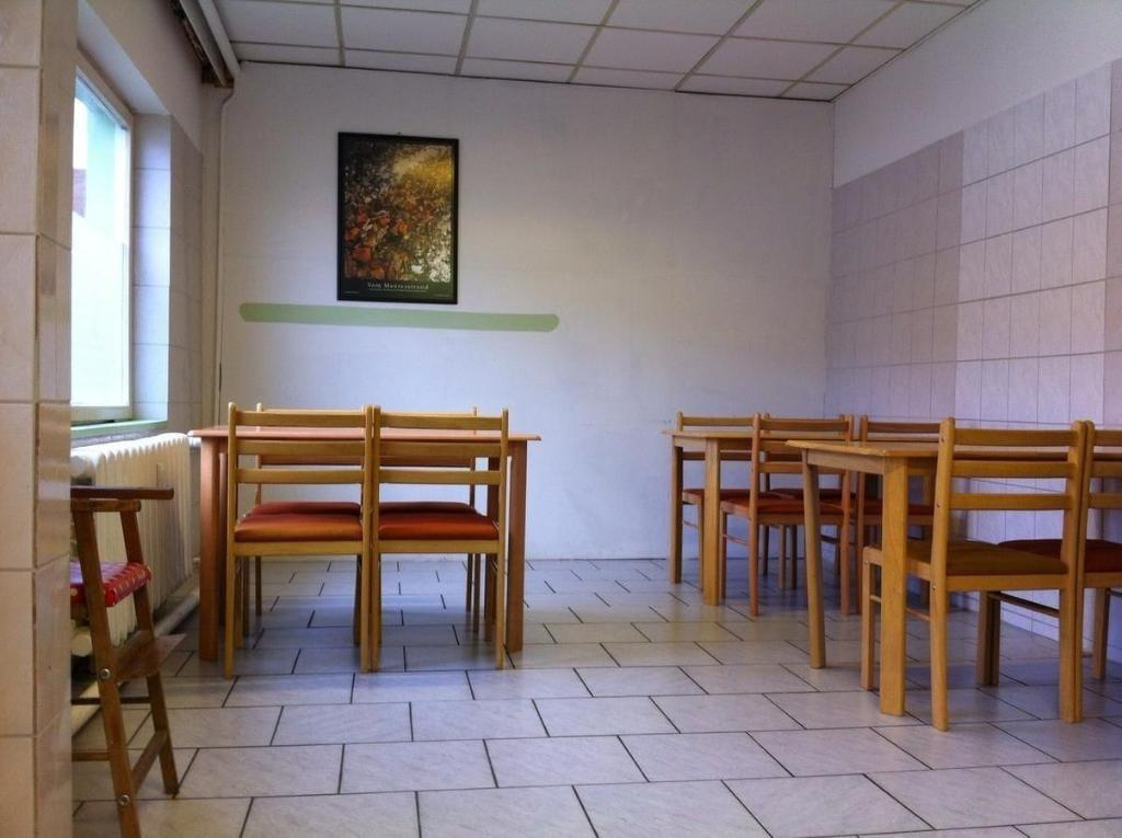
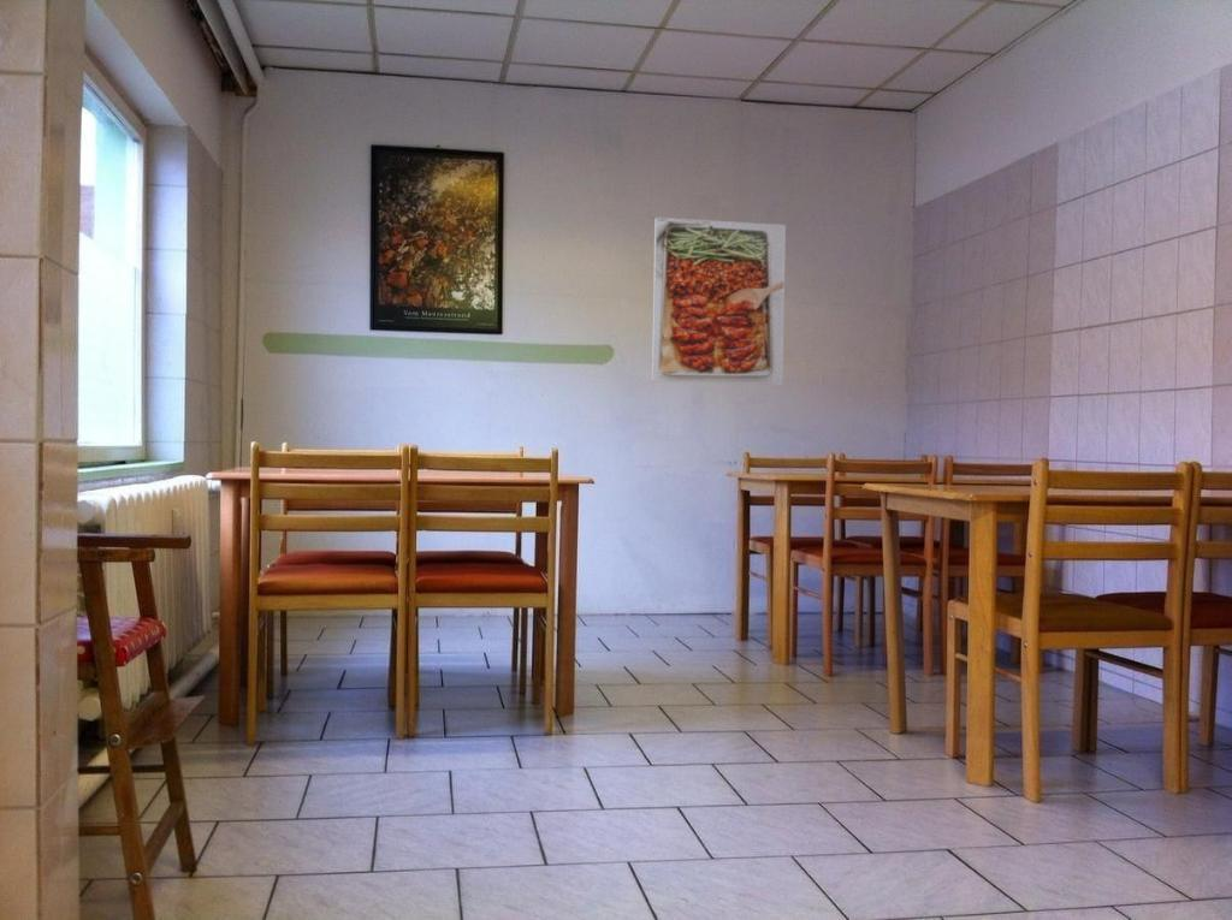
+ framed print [651,216,787,386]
